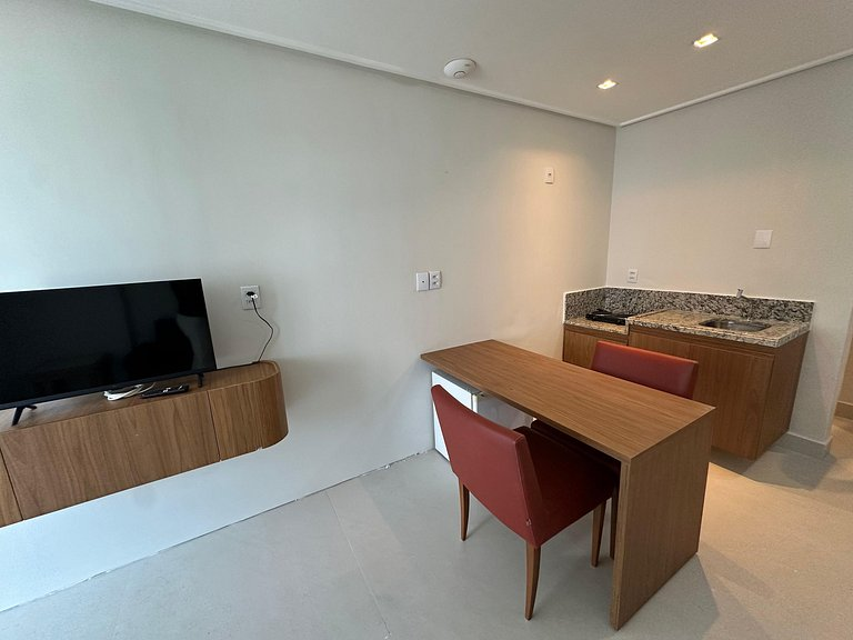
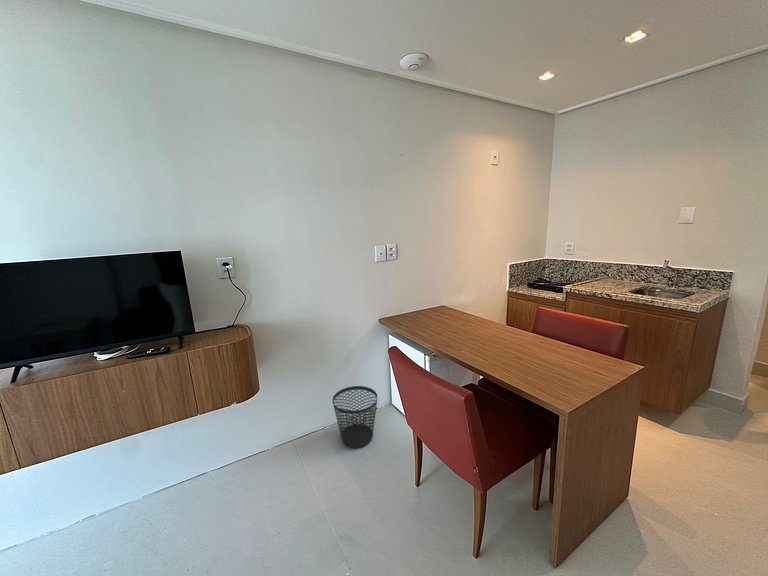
+ wastebasket [331,385,378,449]
